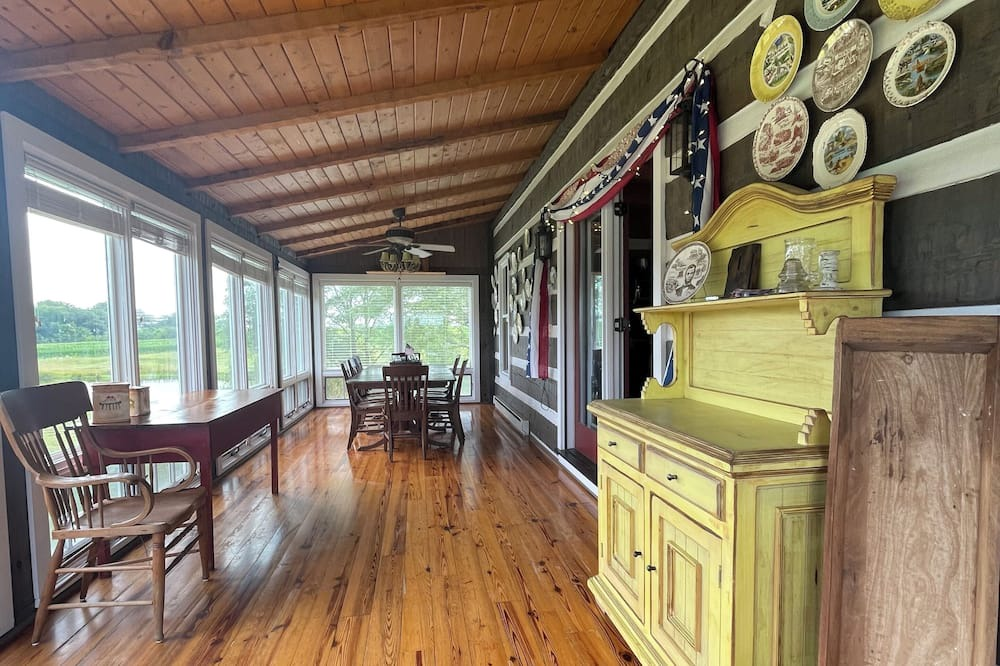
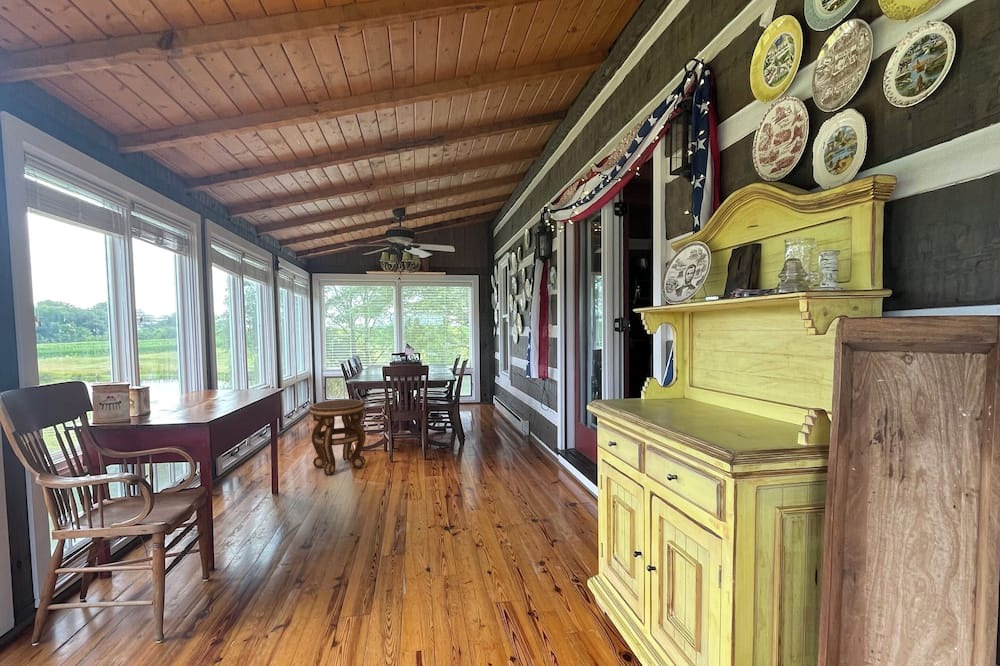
+ side table [308,398,367,476]
